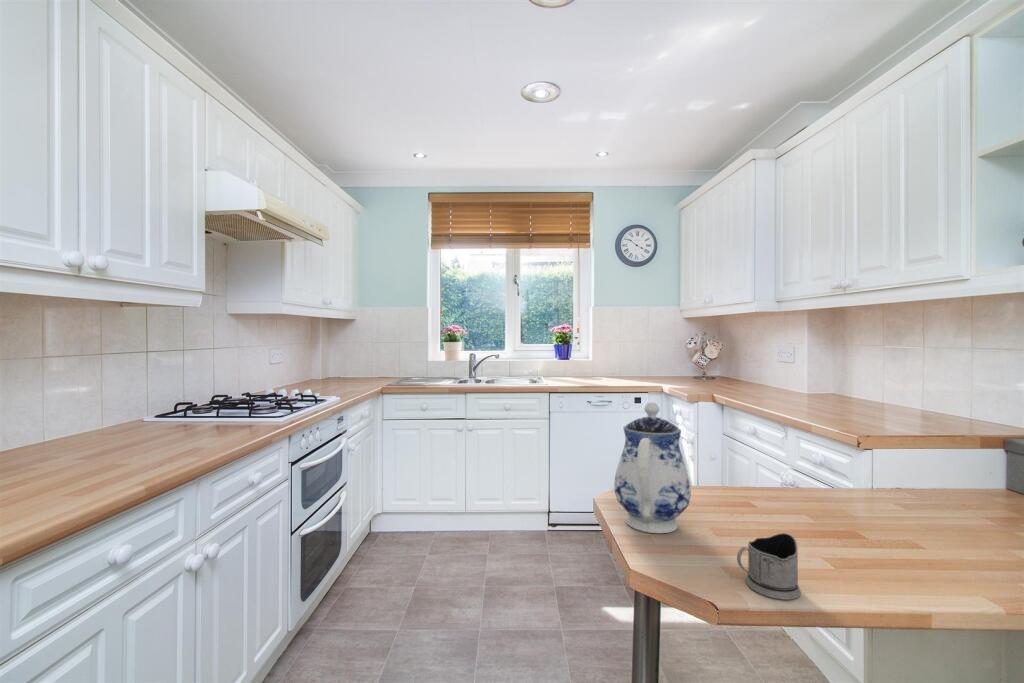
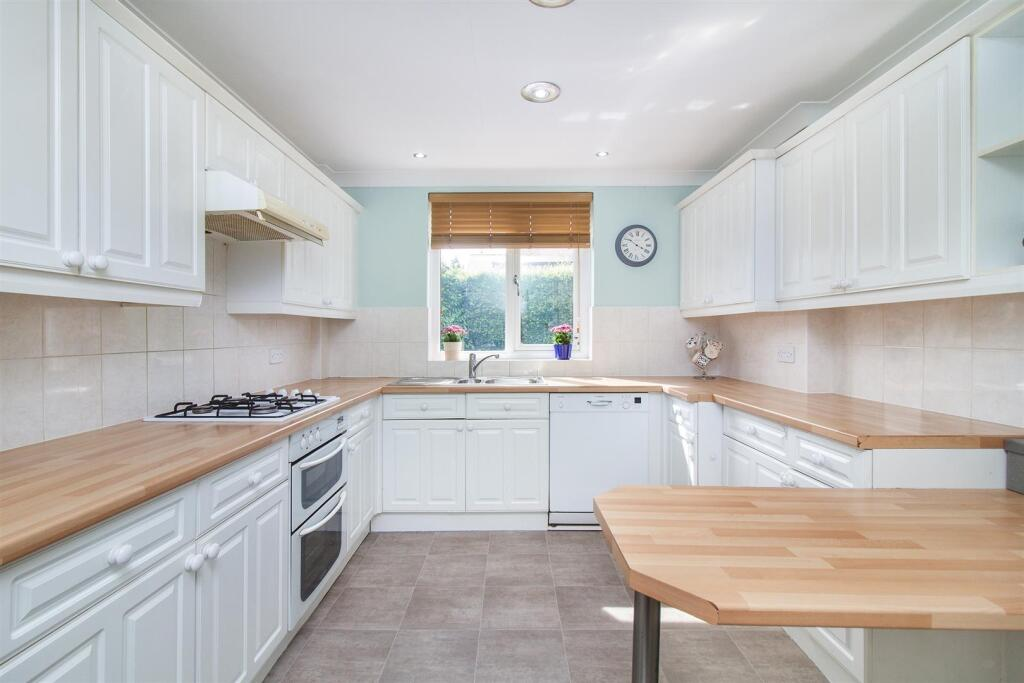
- teapot [613,401,692,534]
- tea glass holder [736,532,802,601]
